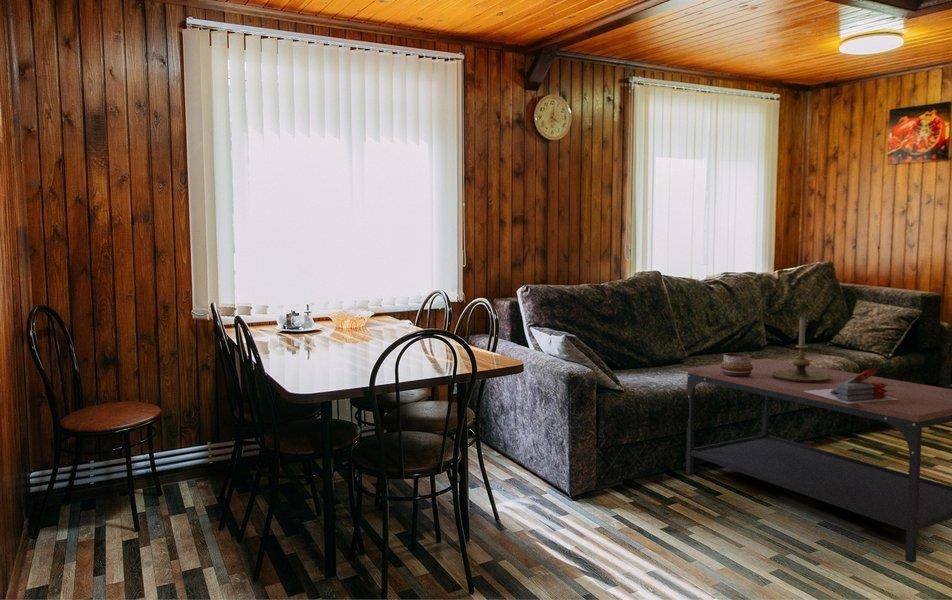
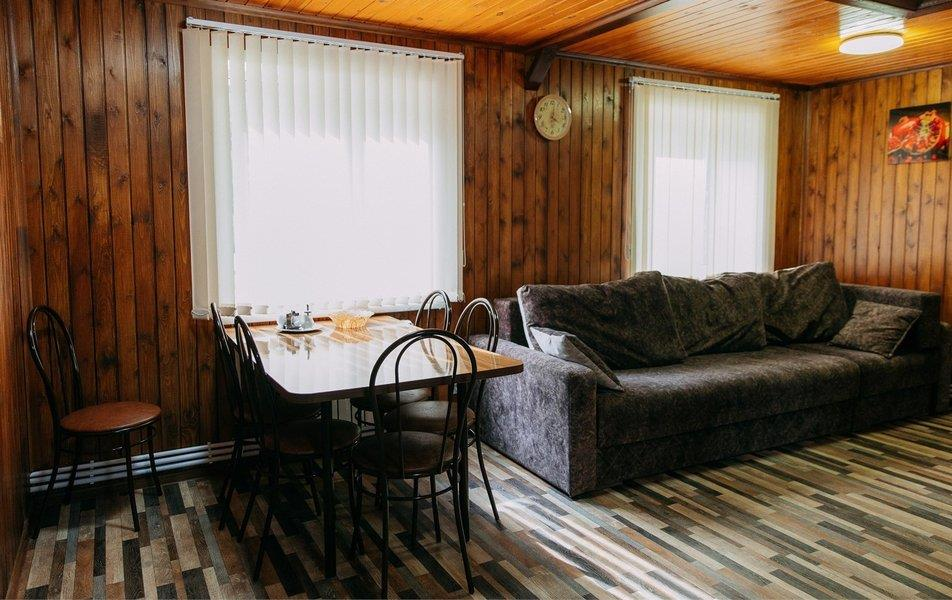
- candle holder [771,315,832,382]
- coffee table [685,358,952,564]
- snack packets [804,366,897,404]
- decorative bowl [720,352,753,376]
